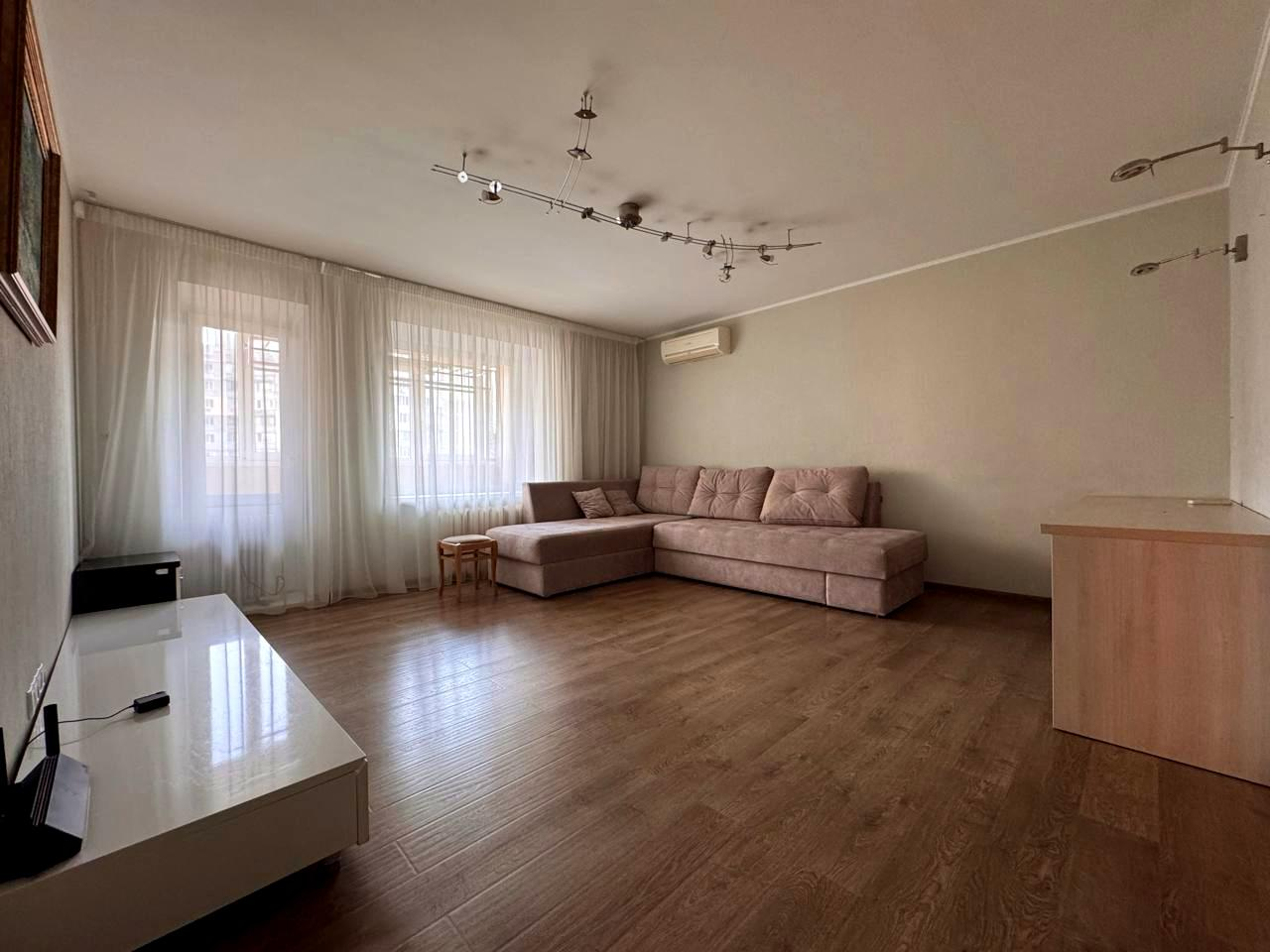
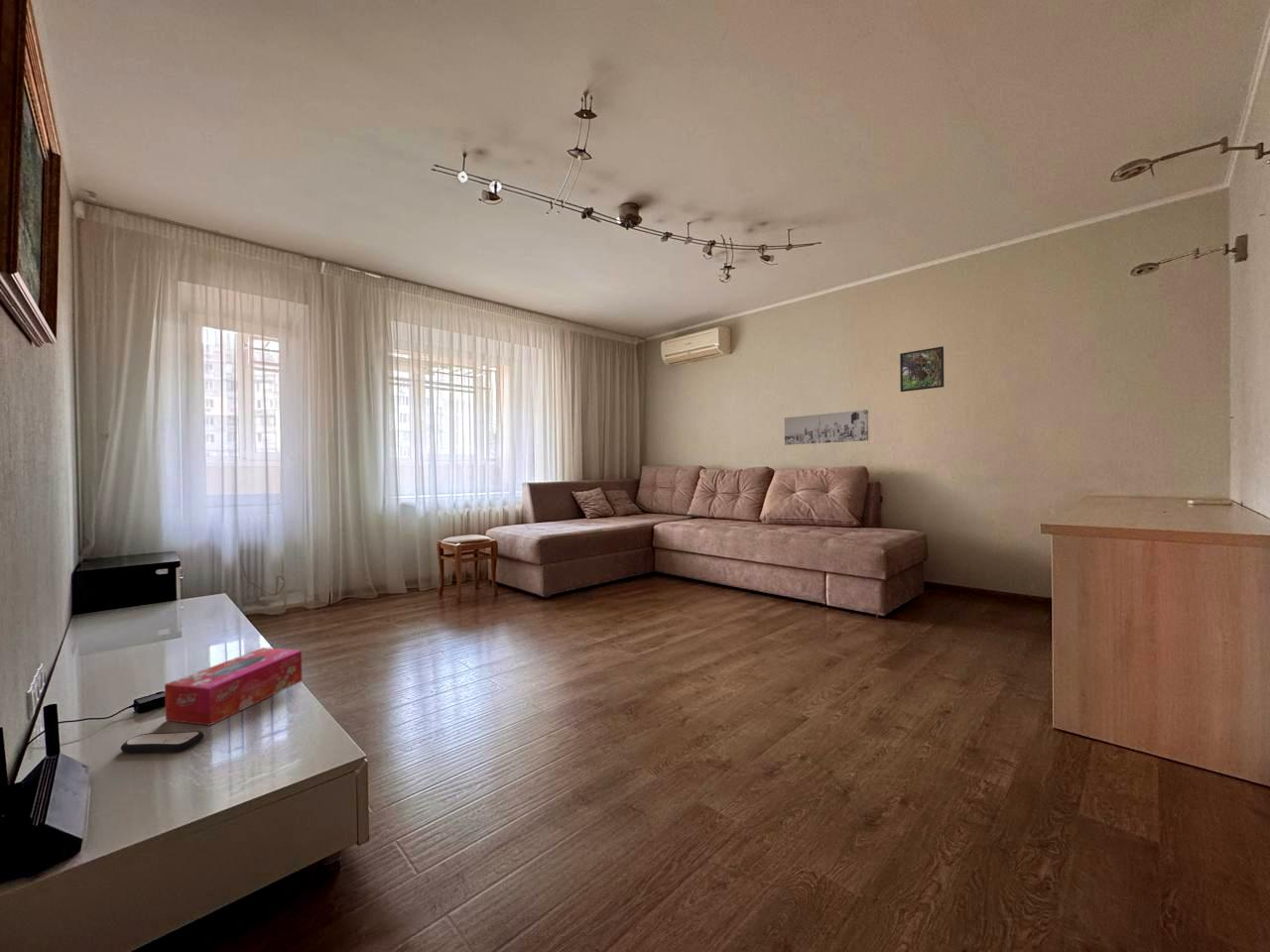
+ tissue box [164,647,304,727]
+ remote control [120,730,204,754]
+ wall art [784,409,869,446]
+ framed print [899,345,945,393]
